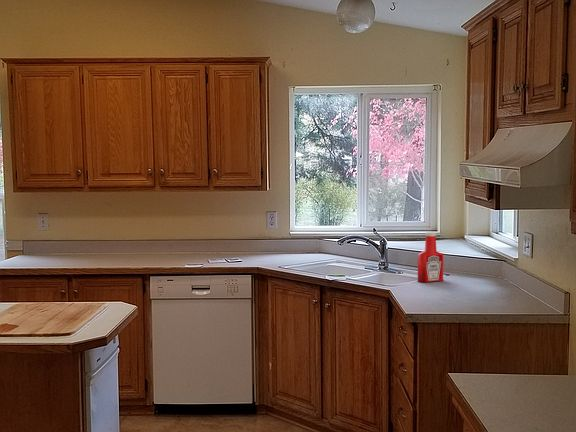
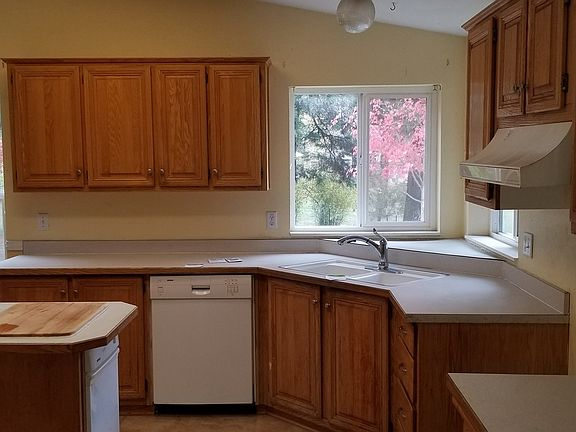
- soap bottle [417,231,444,283]
